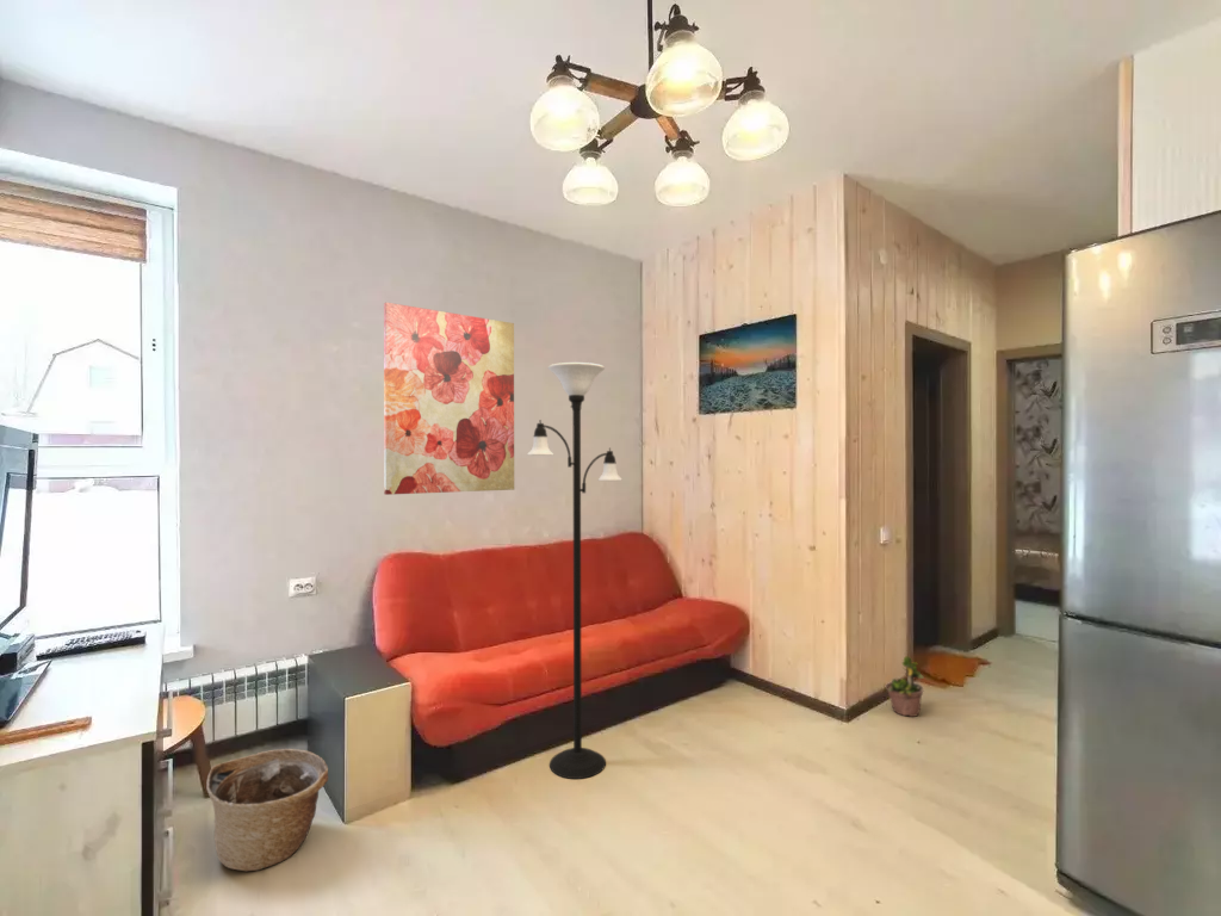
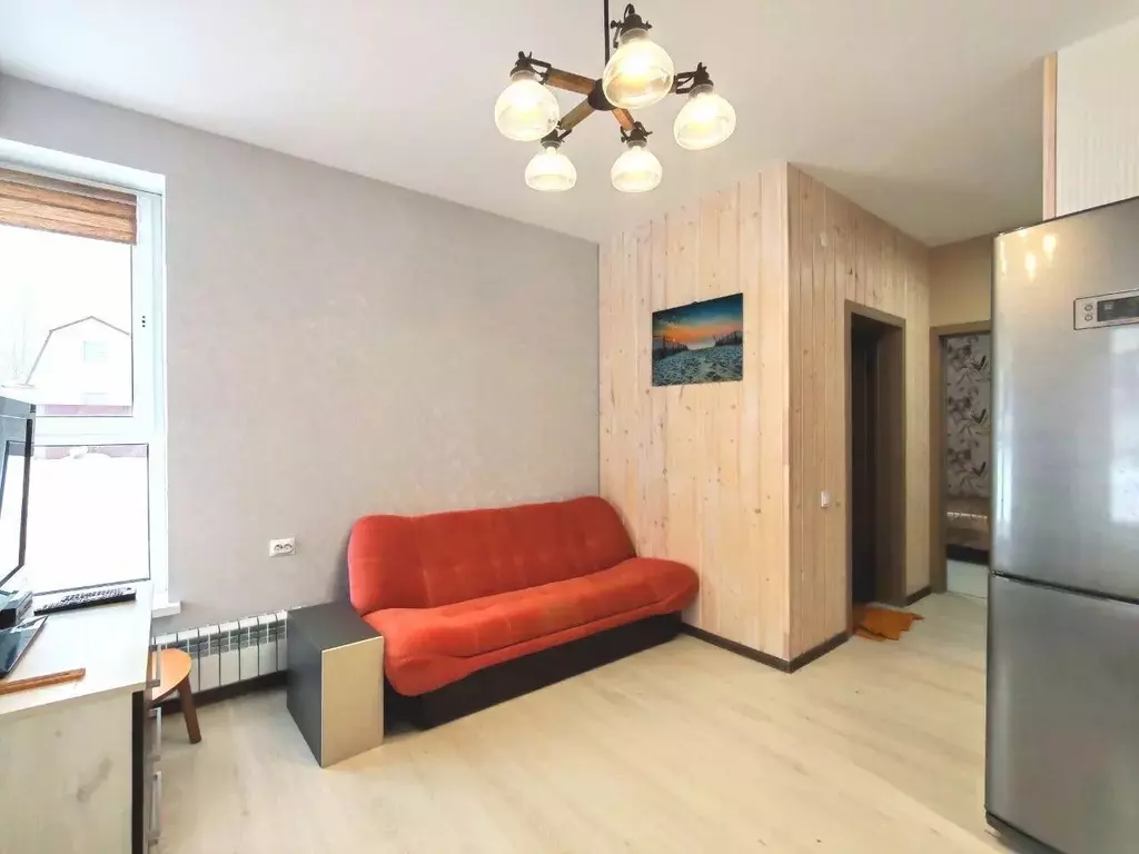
- wall art [383,302,515,496]
- floor lamp [526,361,622,780]
- potted plant [885,649,925,718]
- basket [206,748,329,872]
